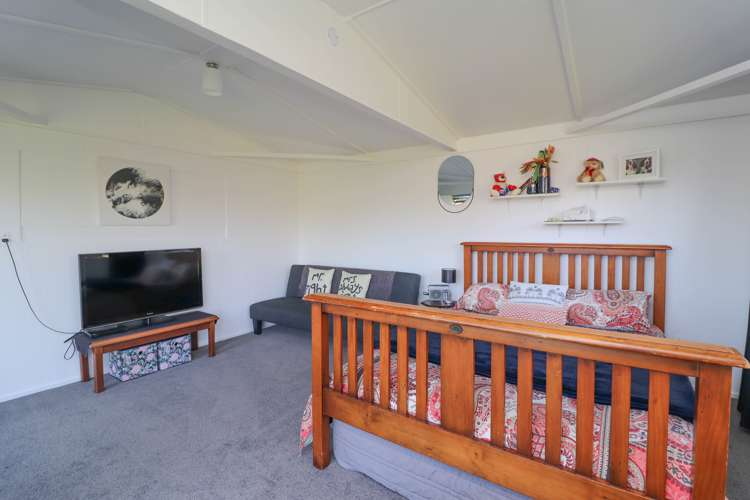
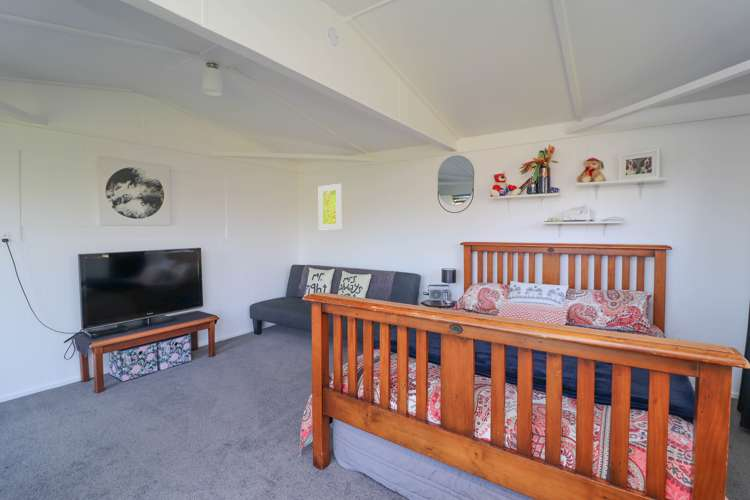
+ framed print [318,183,342,230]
